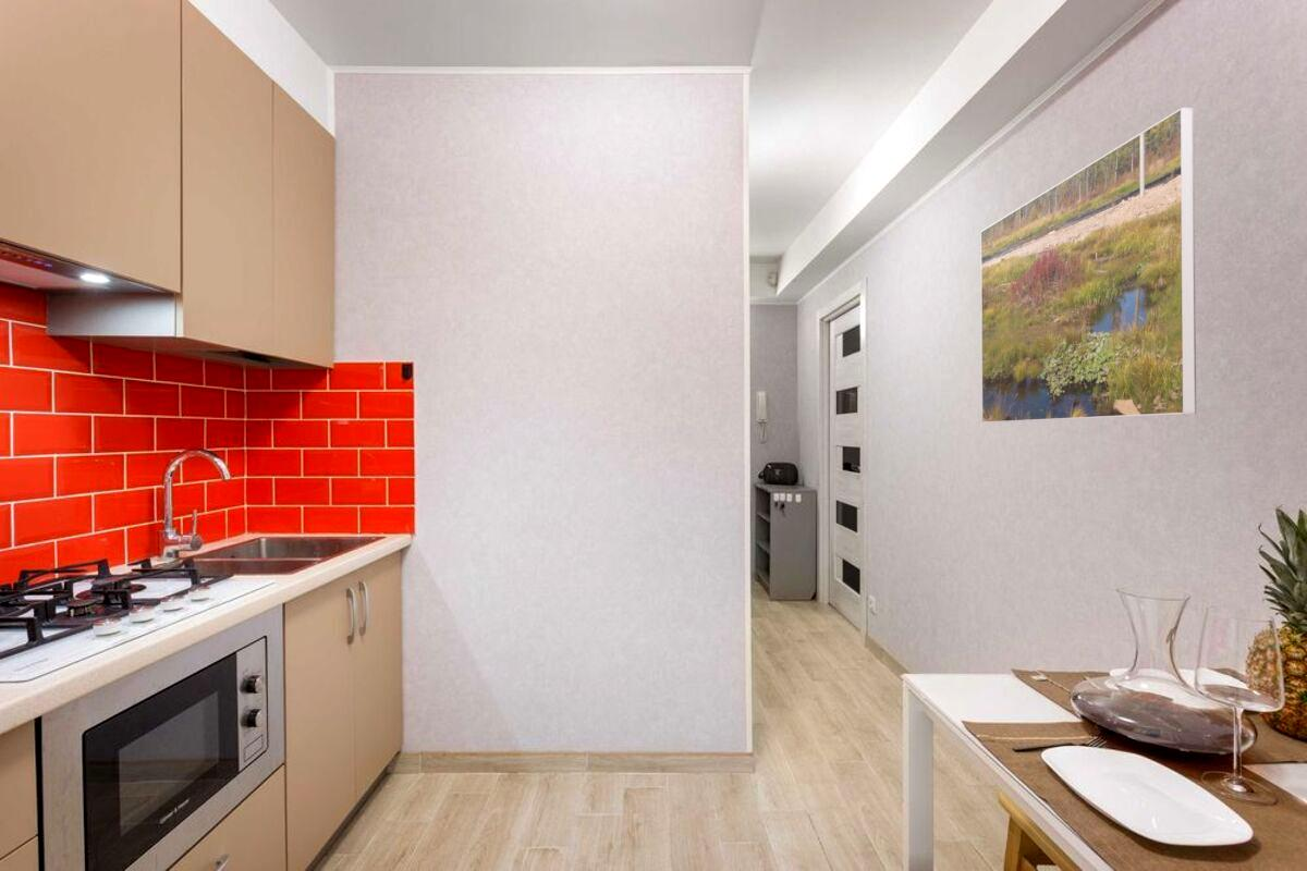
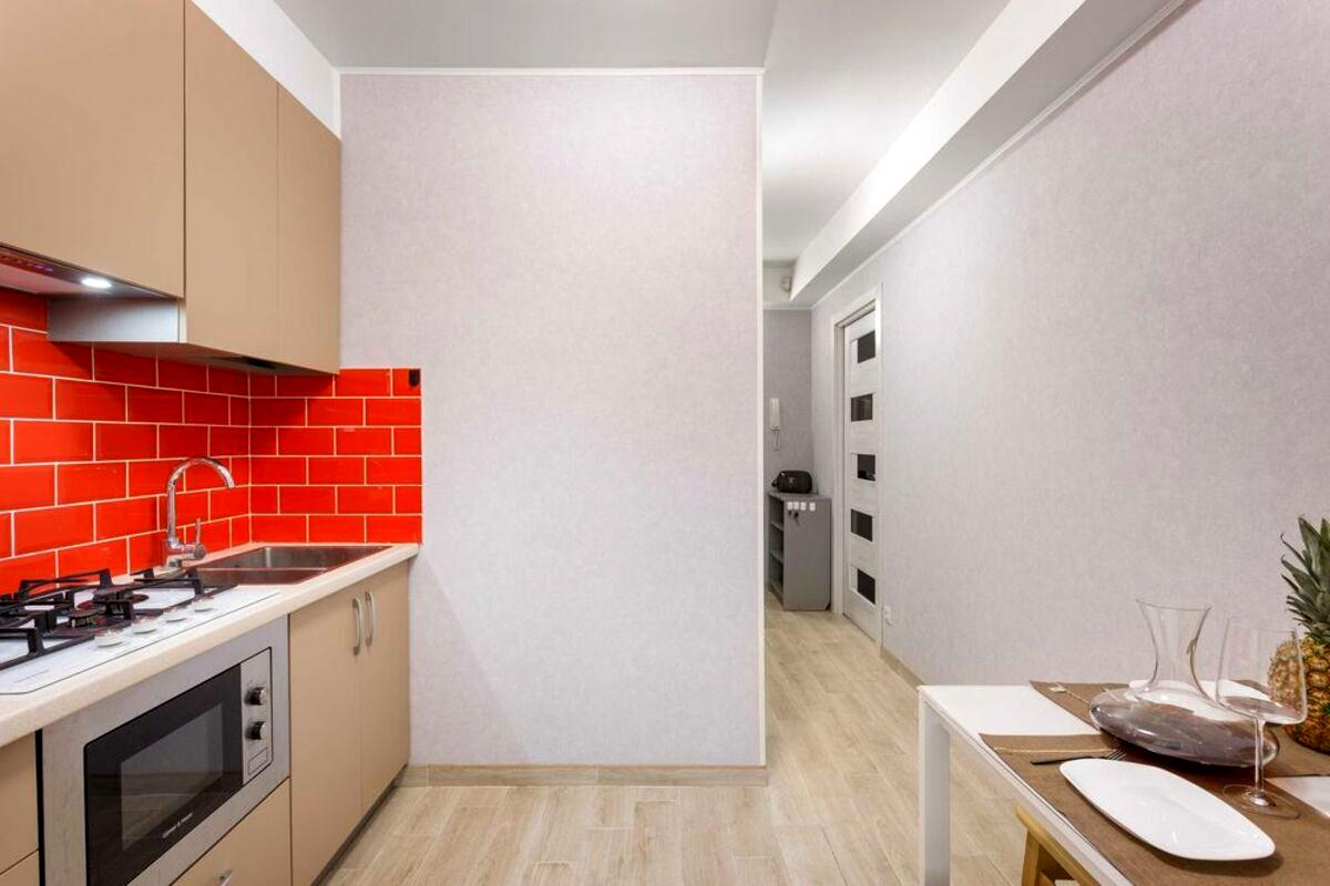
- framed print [979,107,1197,424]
